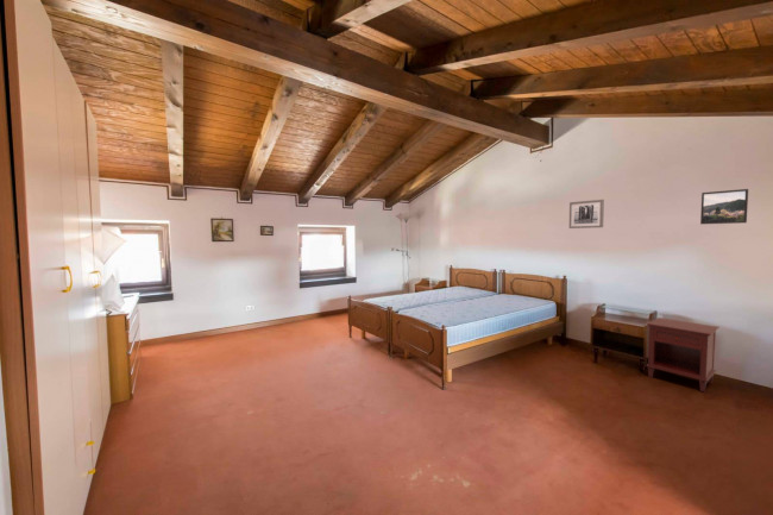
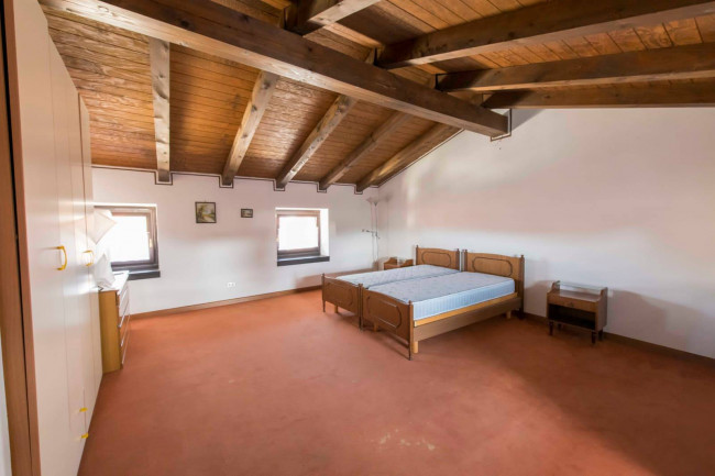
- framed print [699,188,749,225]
- nightstand [645,316,721,392]
- wall art [568,199,605,230]
